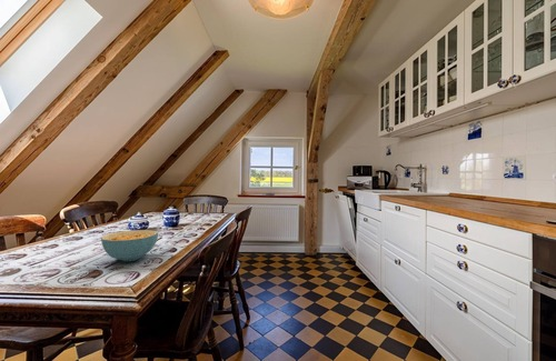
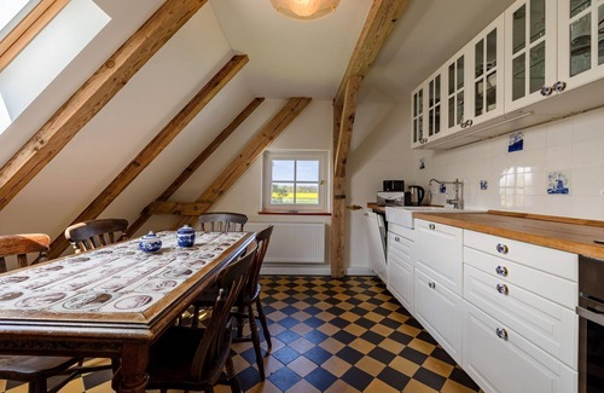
- cereal bowl [100,229,159,262]
